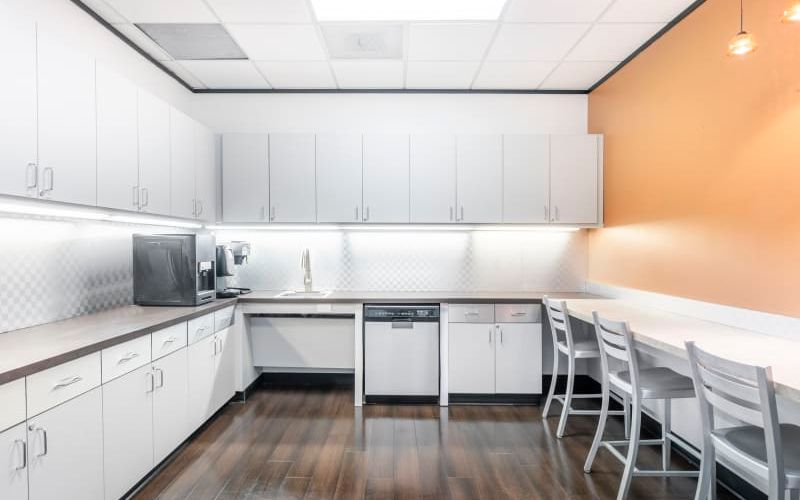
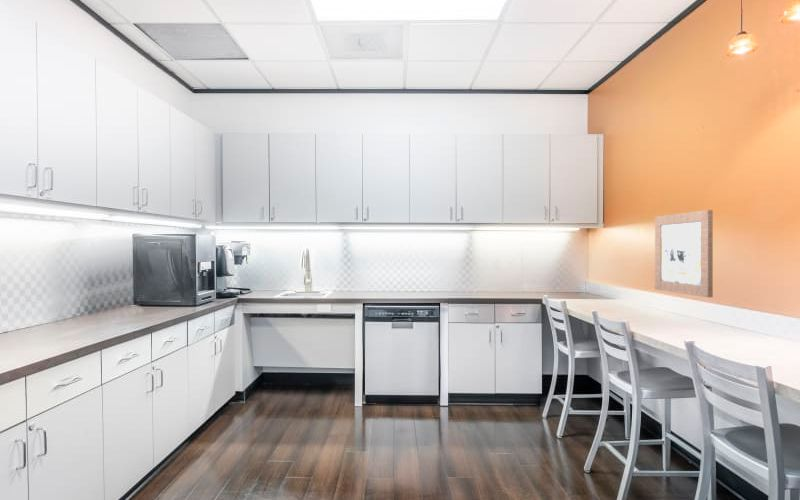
+ wall art [654,209,714,298]
